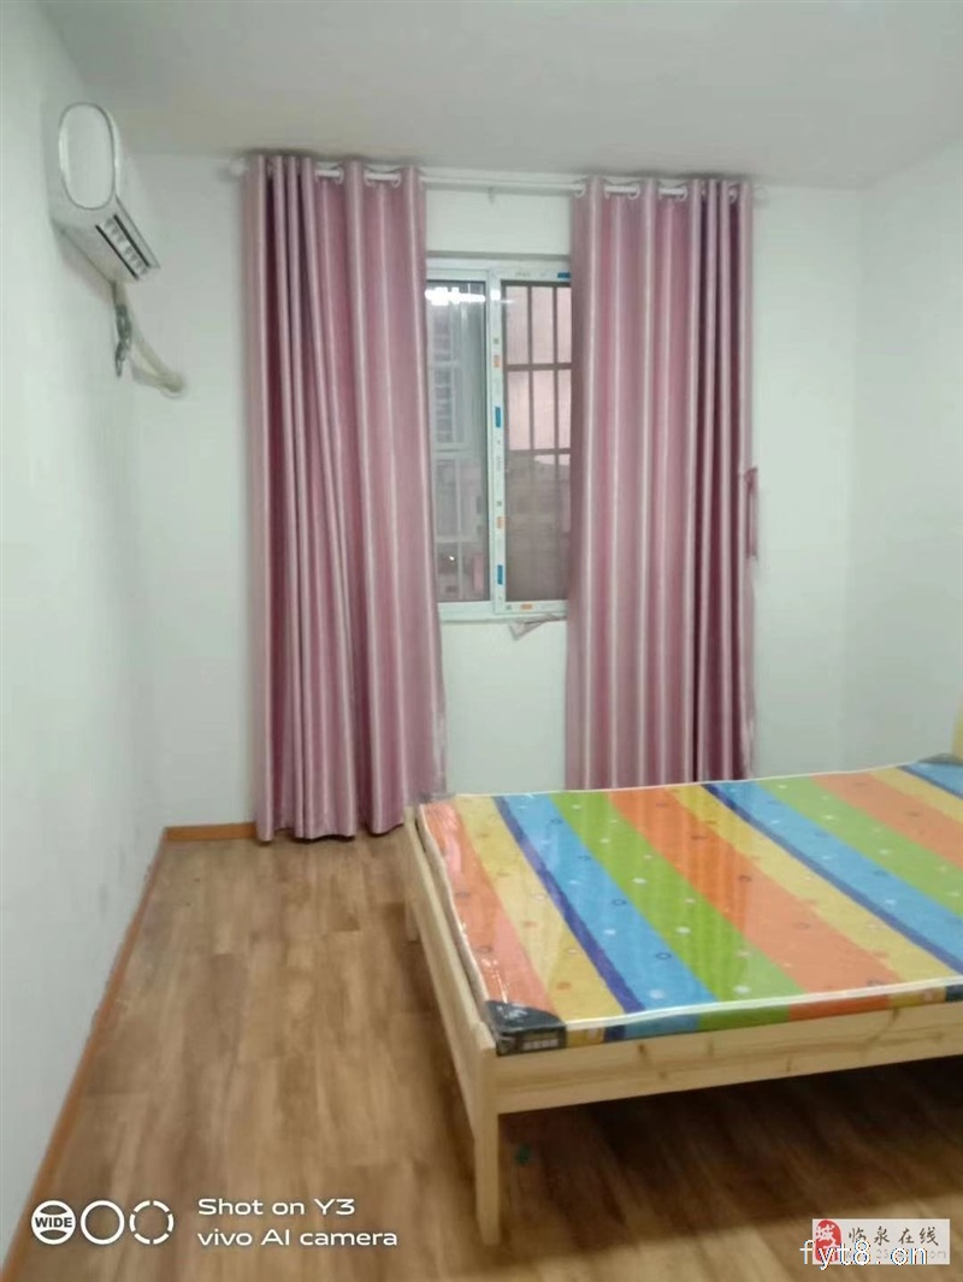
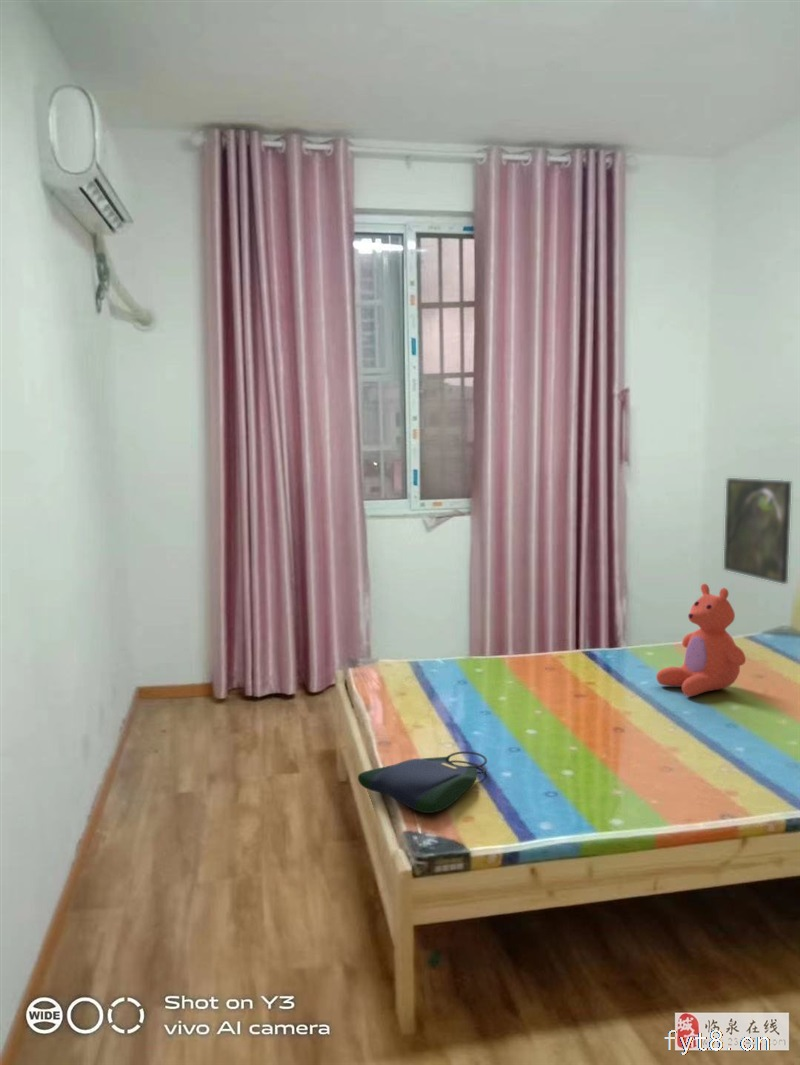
+ handbag [357,750,488,814]
+ teddy bear [655,583,747,697]
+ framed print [723,477,792,585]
